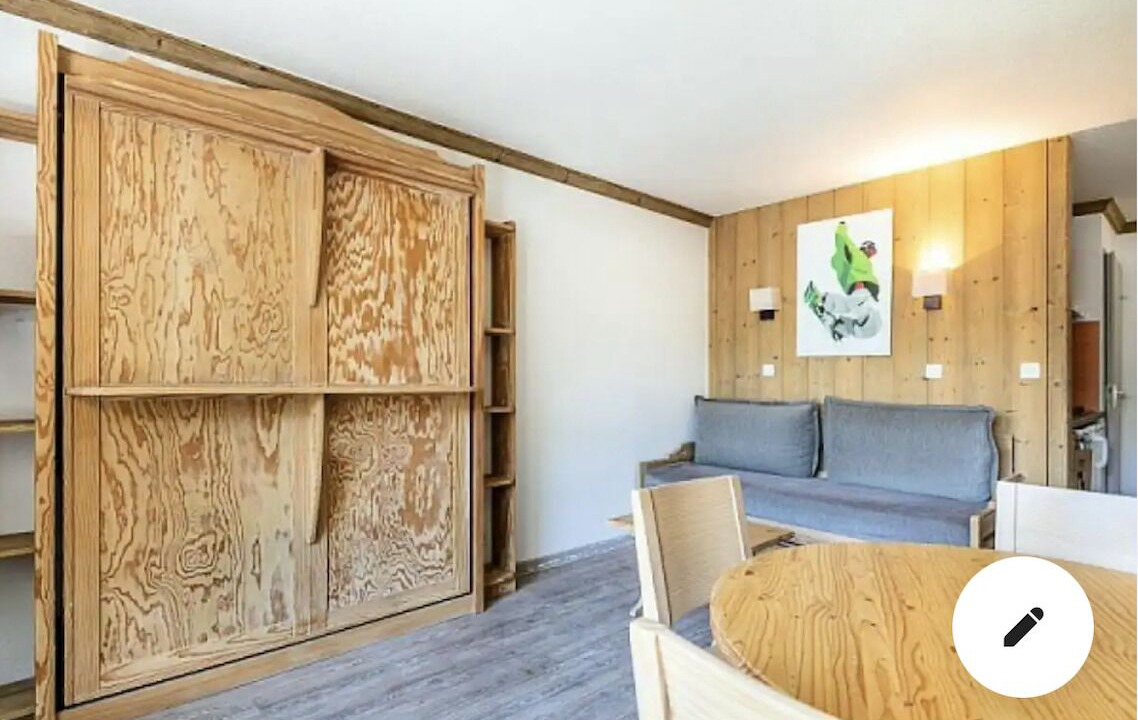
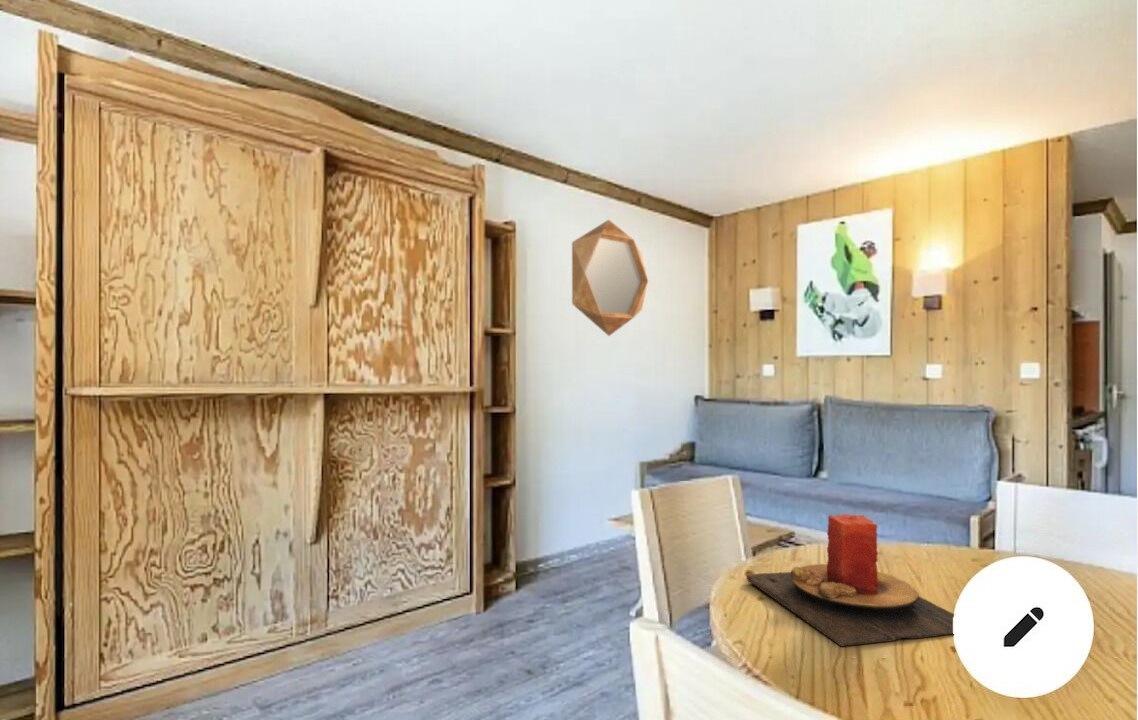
+ home mirror [571,219,649,337]
+ candle [745,513,955,648]
